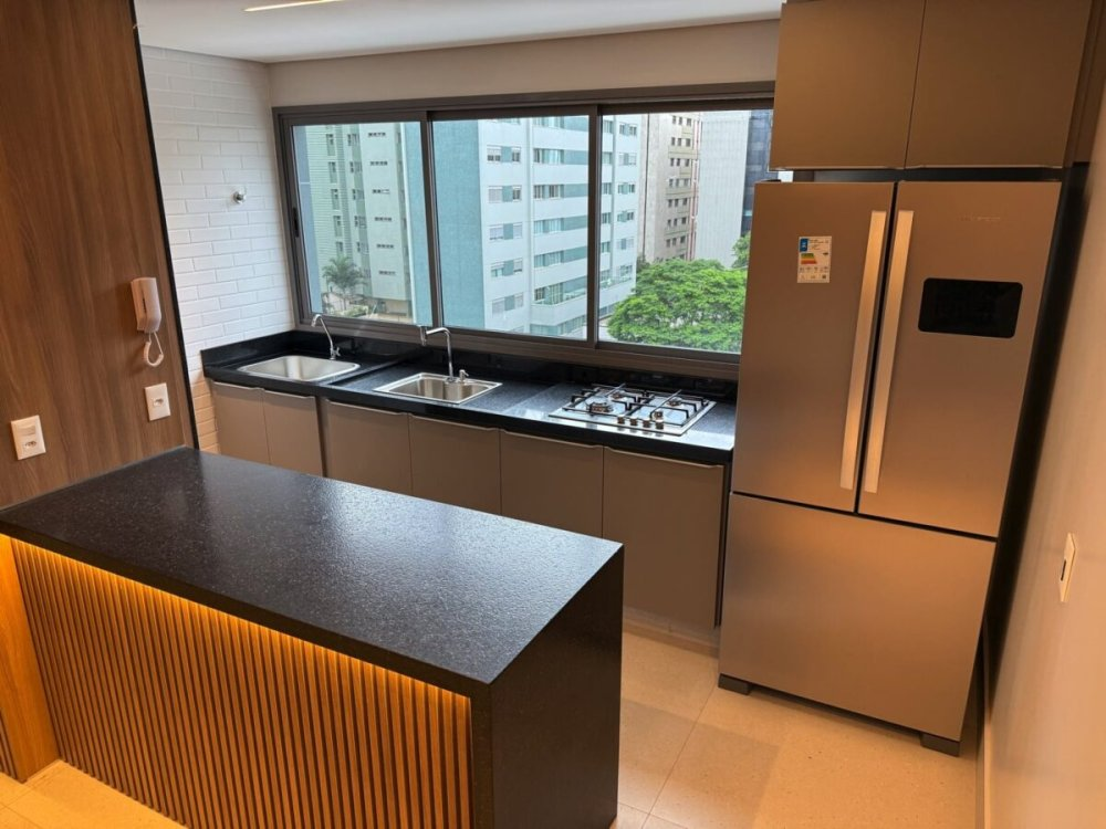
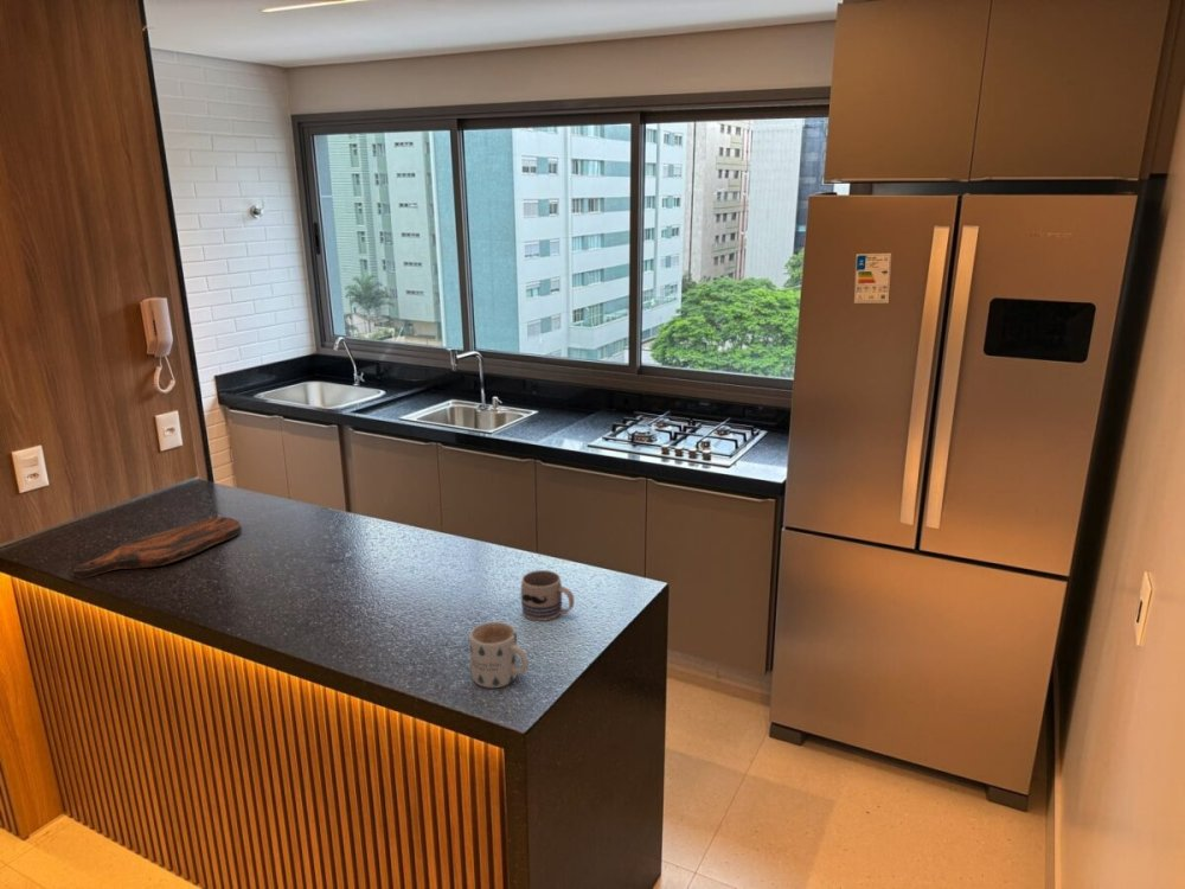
+ mug [468,621,530,689]
+ mug [520,569,576,622]
+ cutting board [72,516,243,578]
